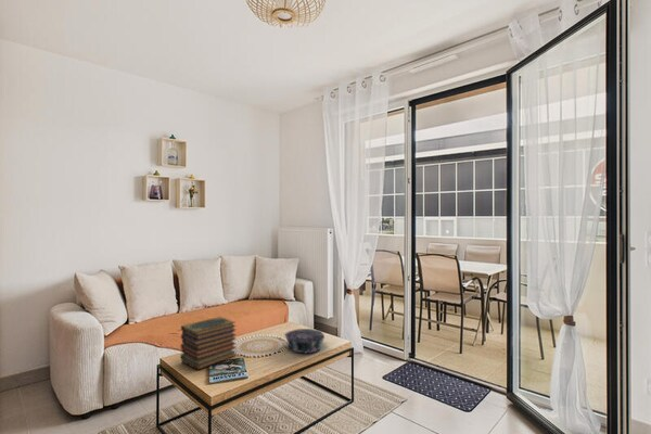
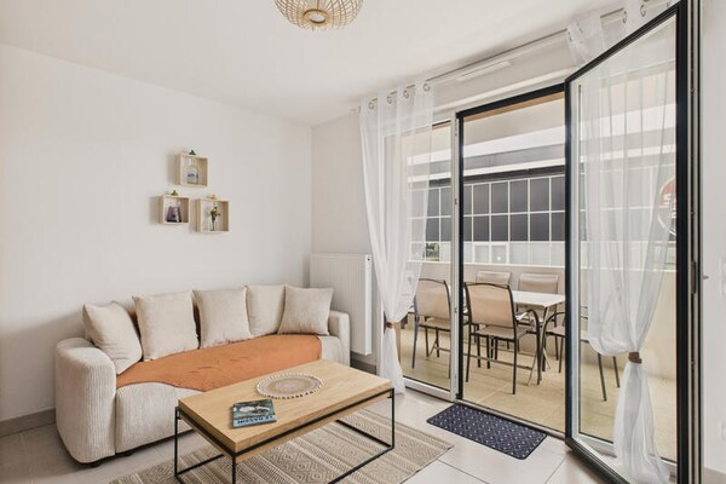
- book stack [179,316,238,371]
- decorative bowl [283,328,326,355]
